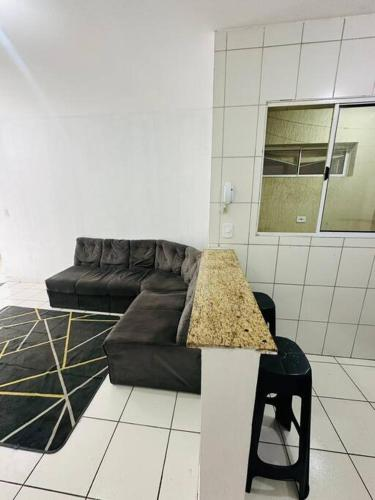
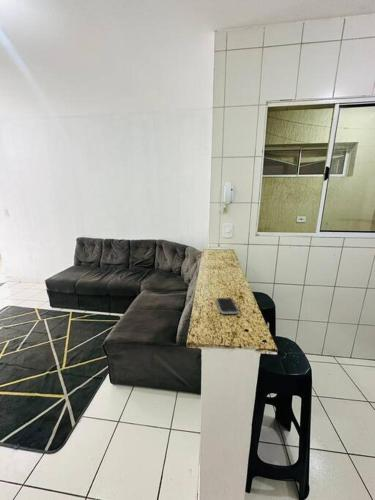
+ smartphone [215,297,240,315]
